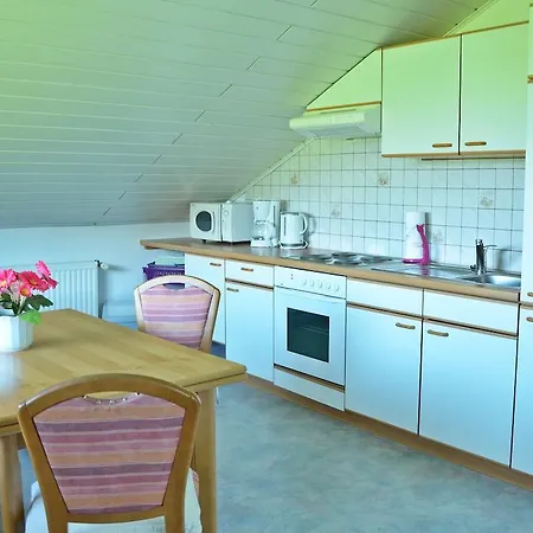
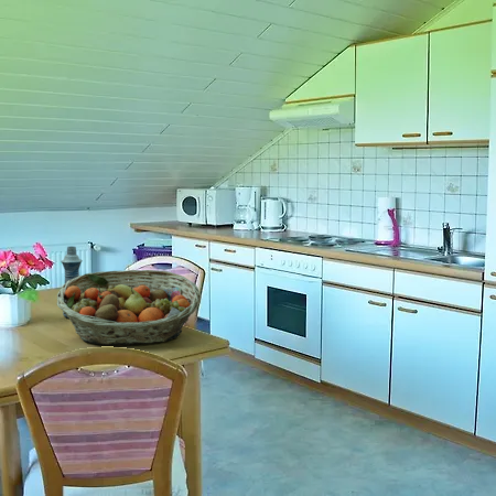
+ bottle [60,246,84,319]
+ fruit basket [56,269,202,346]
